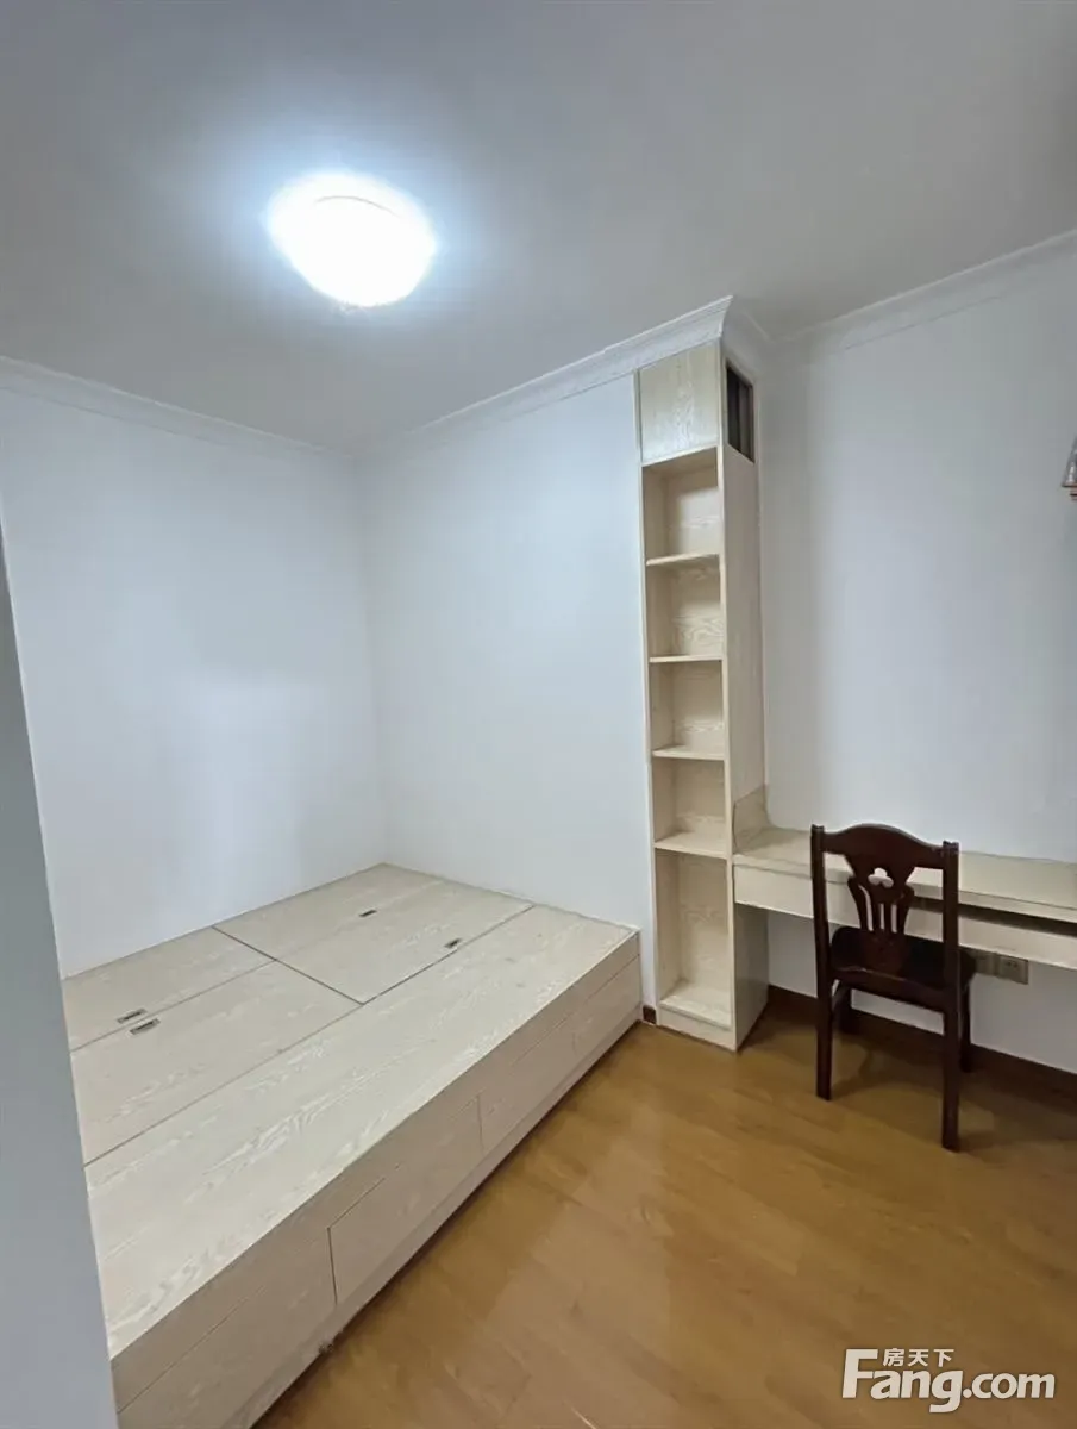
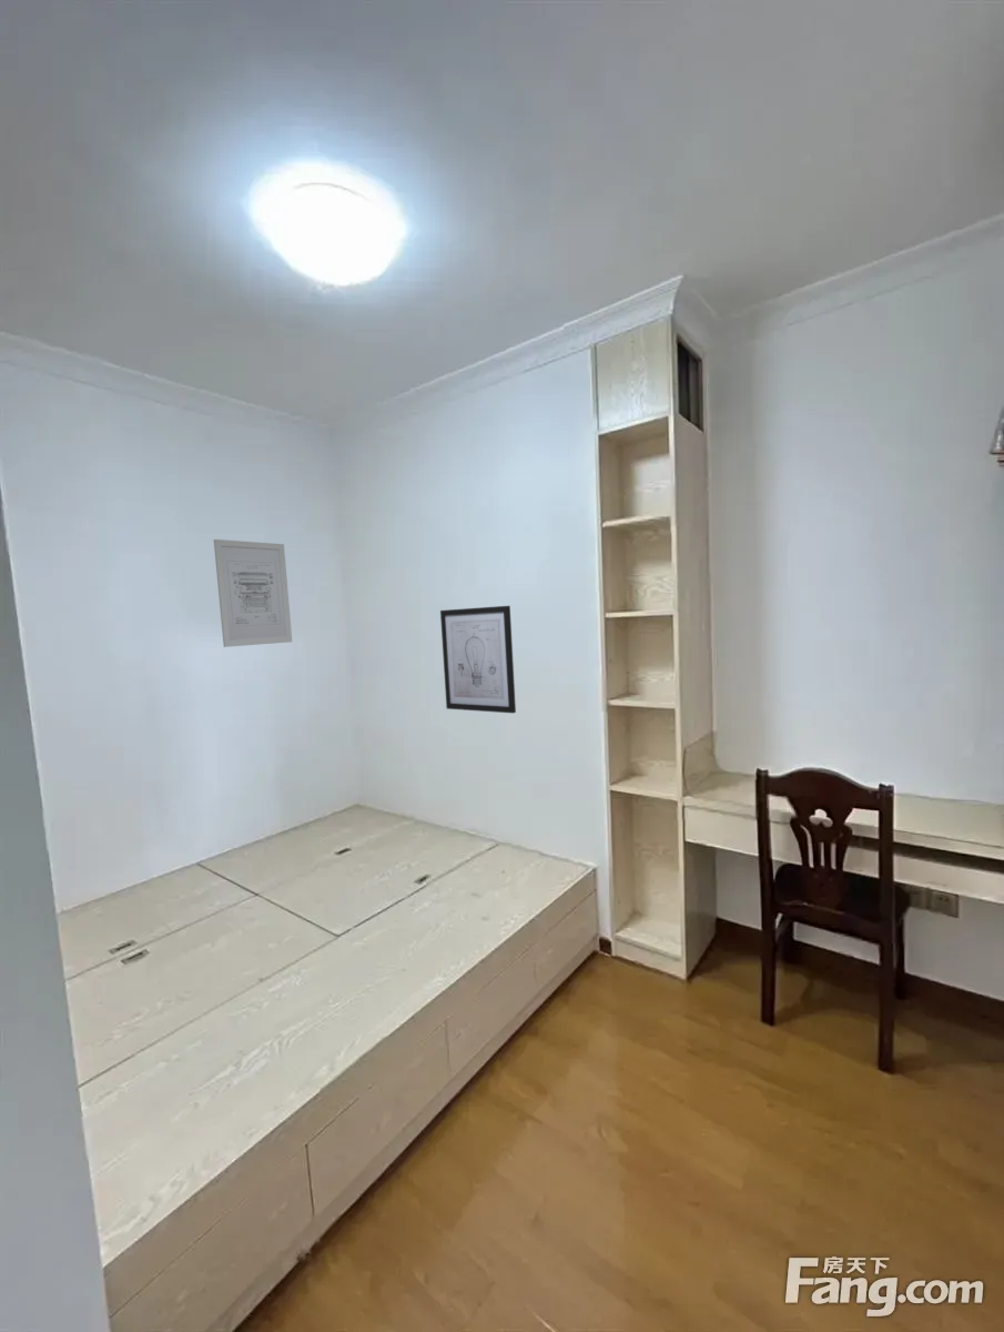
+ wall art [439,605,517,715]
+ wall art [213,538,293,648]
